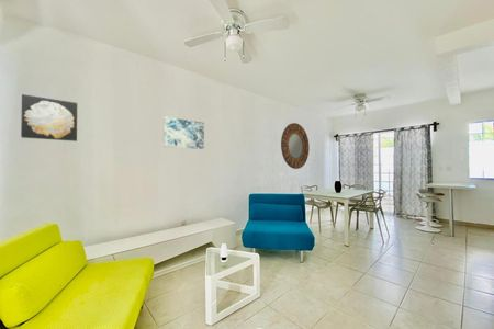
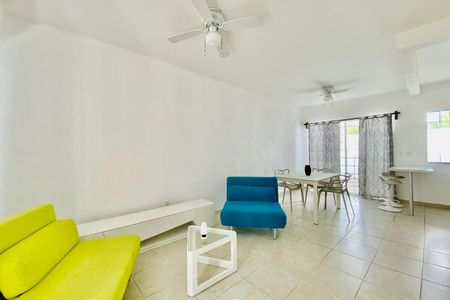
- wall art [20,93,78,143]
- home mirror [280,122,311,170]
- wall art [162,115,205,150]
